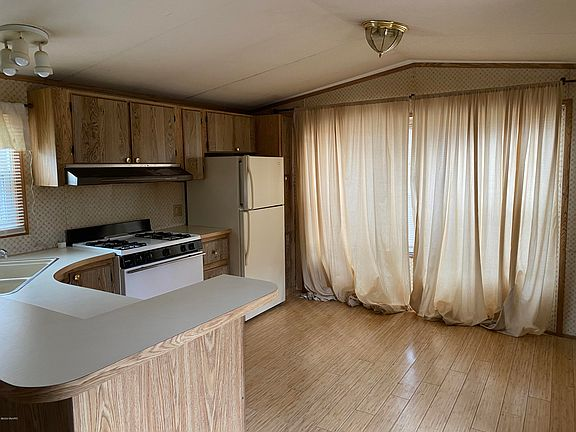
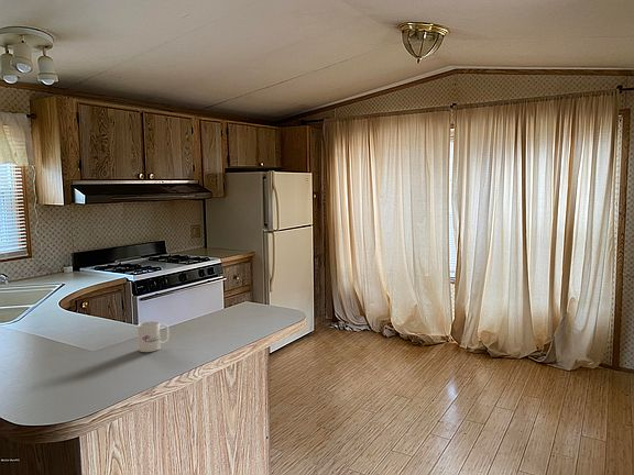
+ mug [136,320,171,353]
